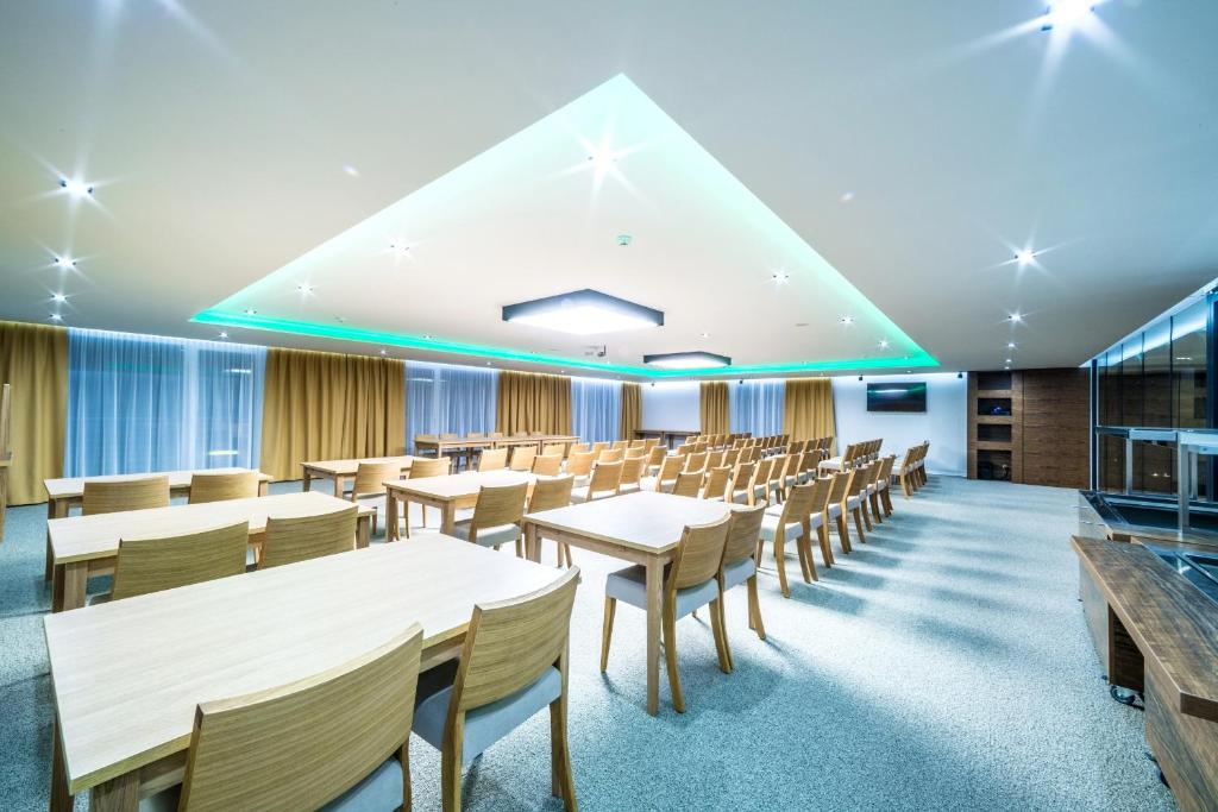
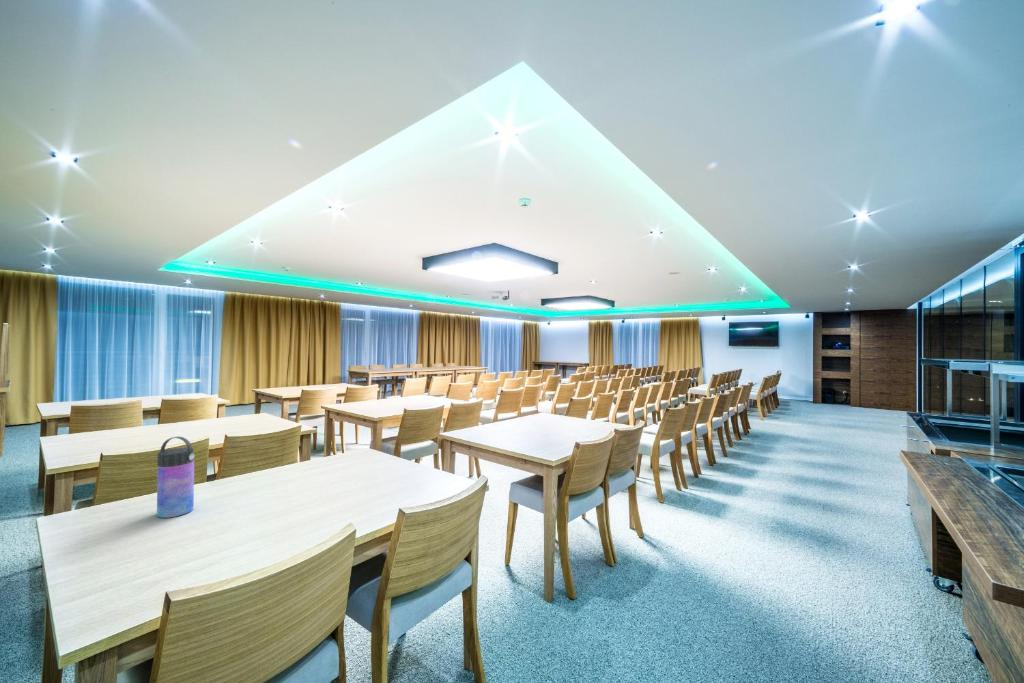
+ water bottle [156,435,196,519]
